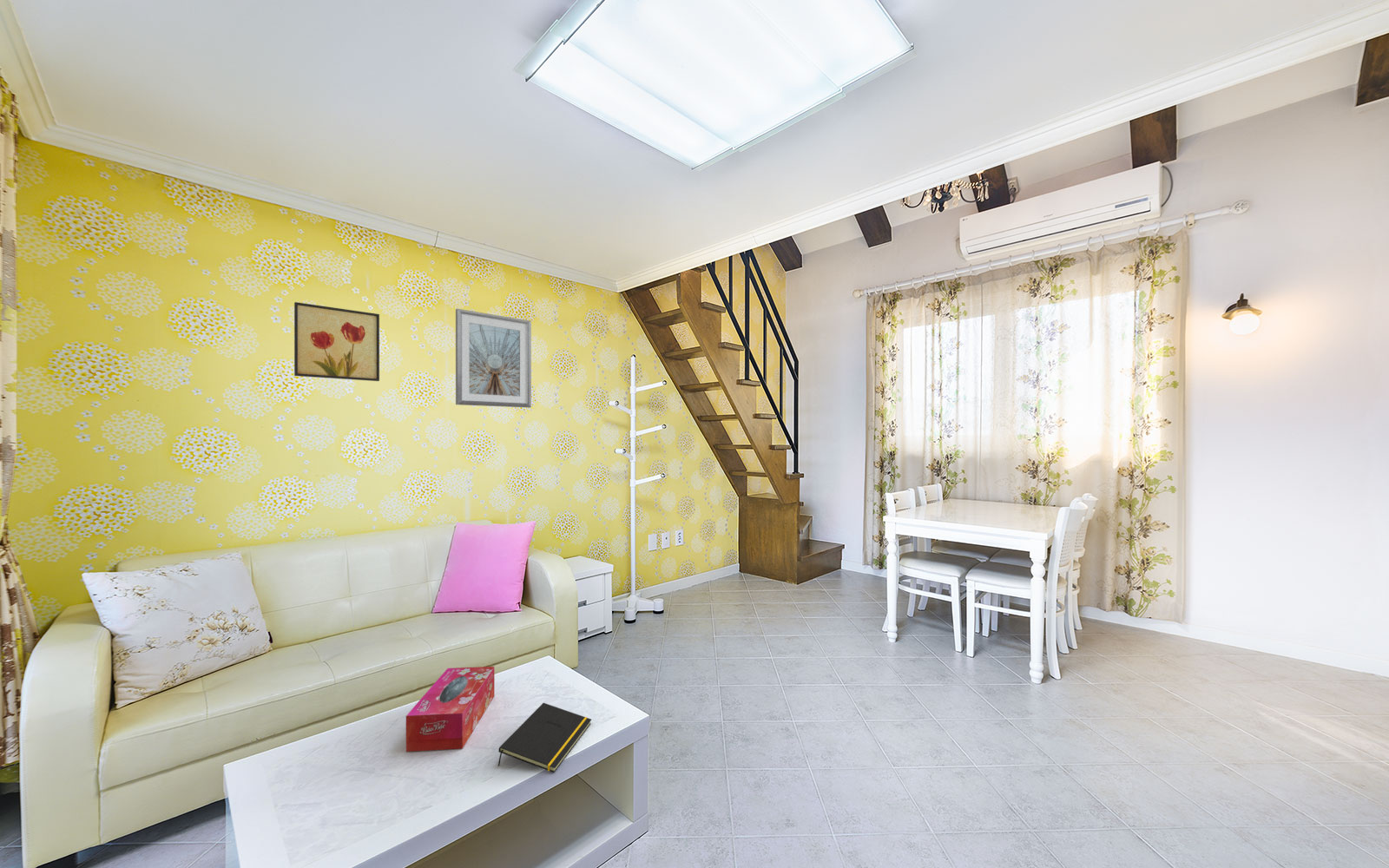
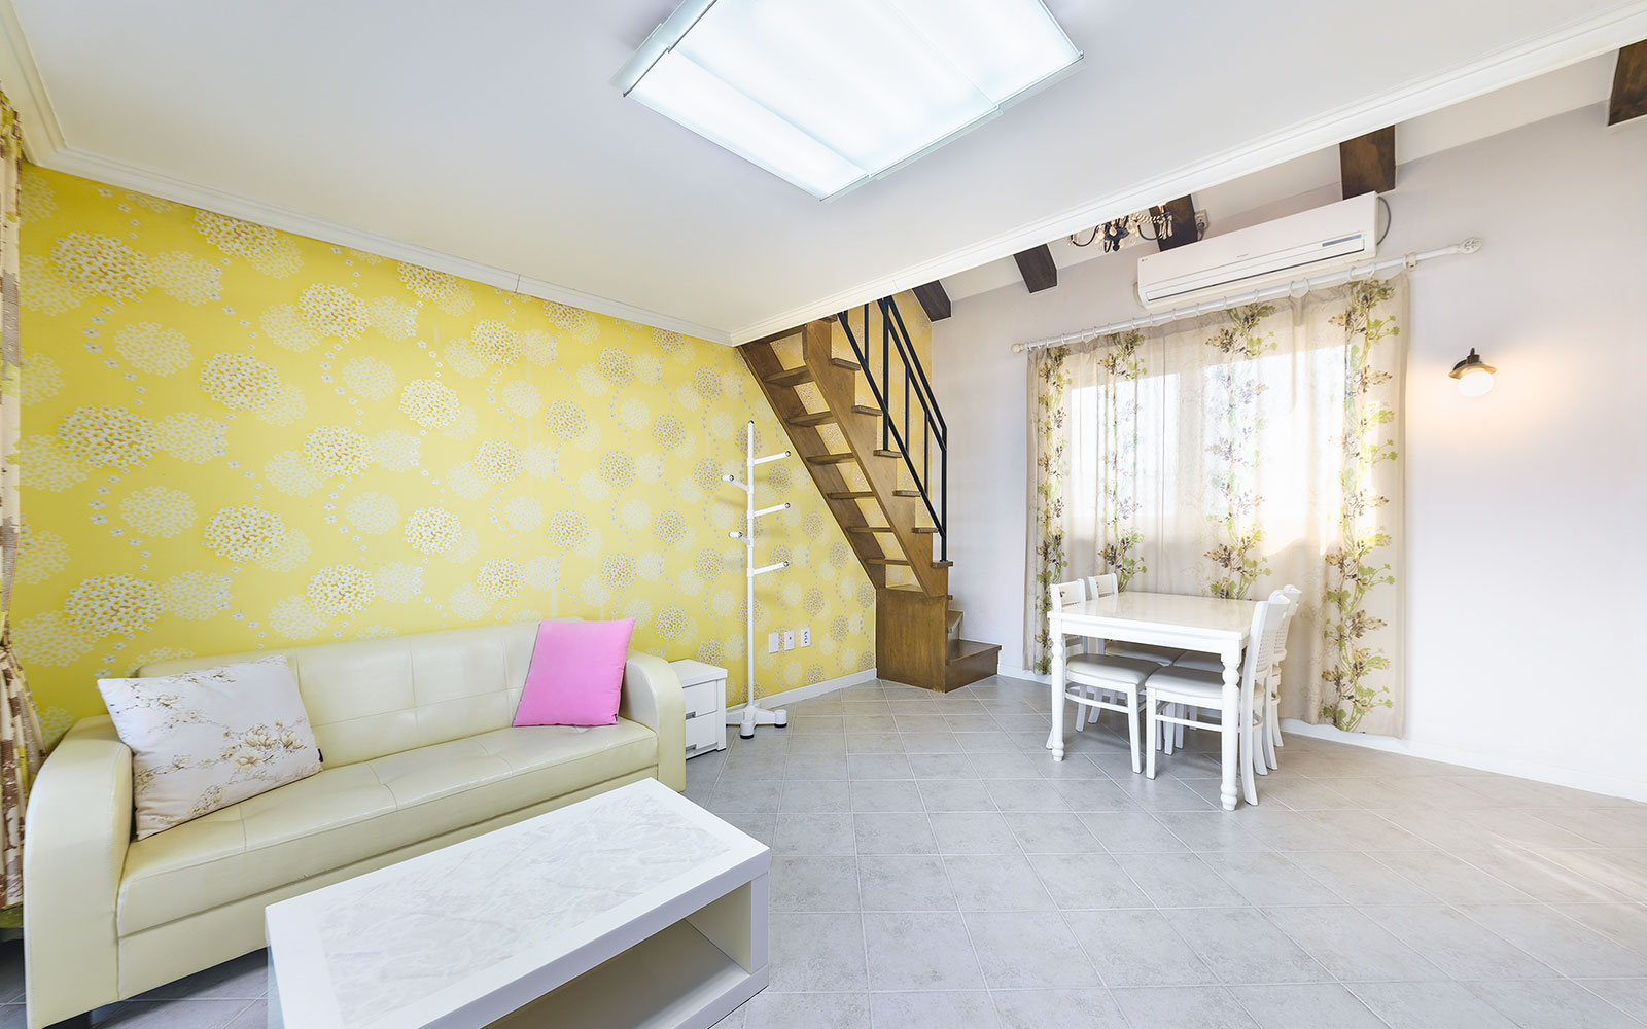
- notepad [497,702,592,773]
- wall art [293,301,380,382]
- picture frame [455,308,532,409]
- tissue box [405,666,496,753]
